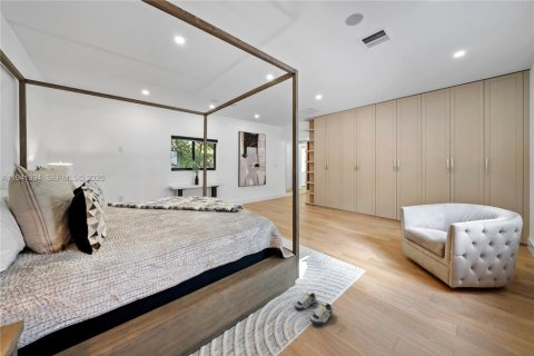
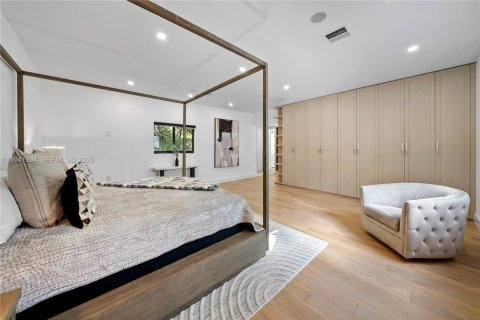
- shoe [294,291,334,326]
